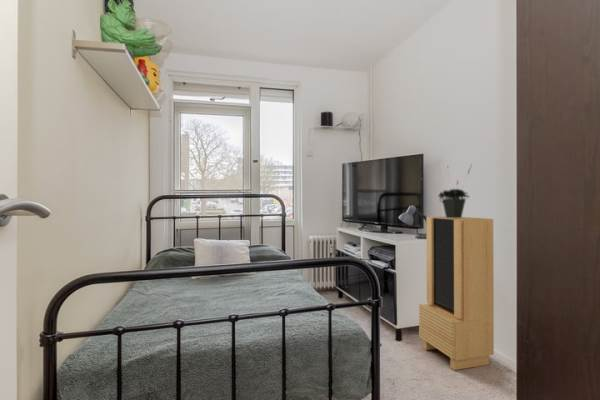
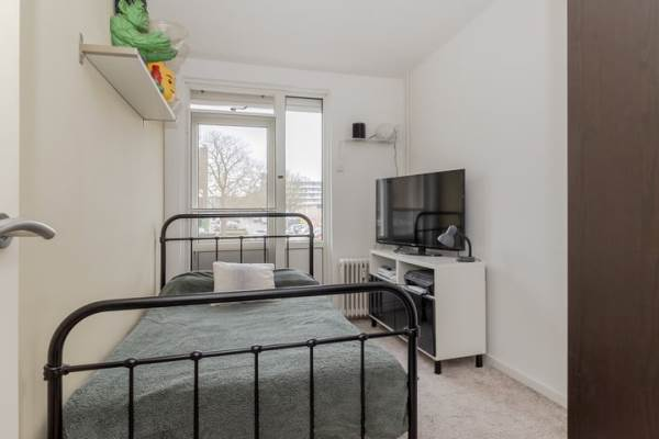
- storage cabinet [418,216,495,371]
- potted plant [437,164,473,218]
